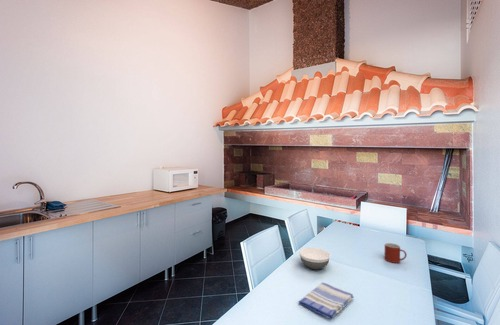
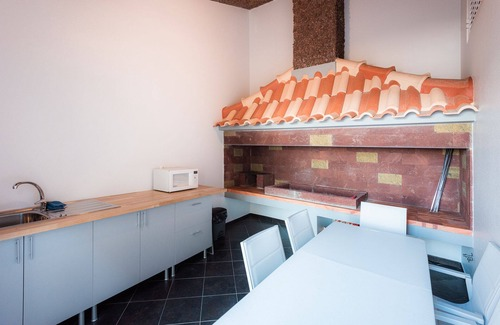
- dish towel [297,282,355,321]
- bowl [298,247,331,270]
- mug [384,242,408,264]
